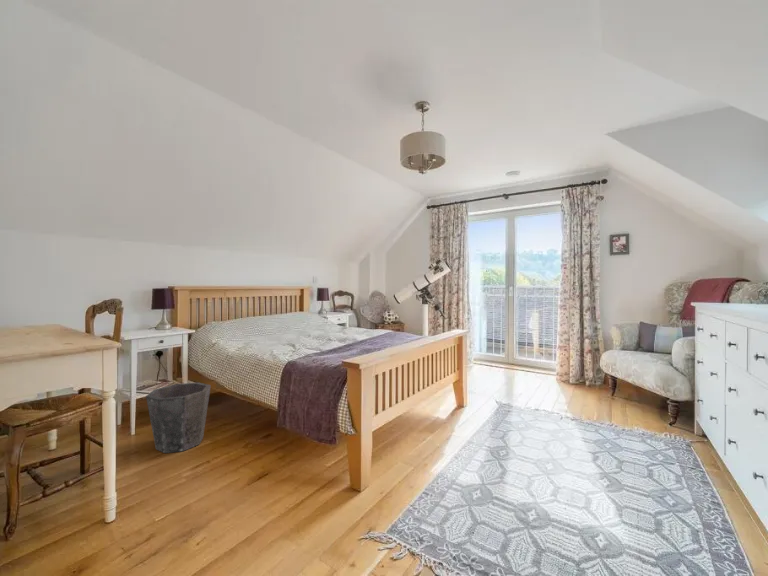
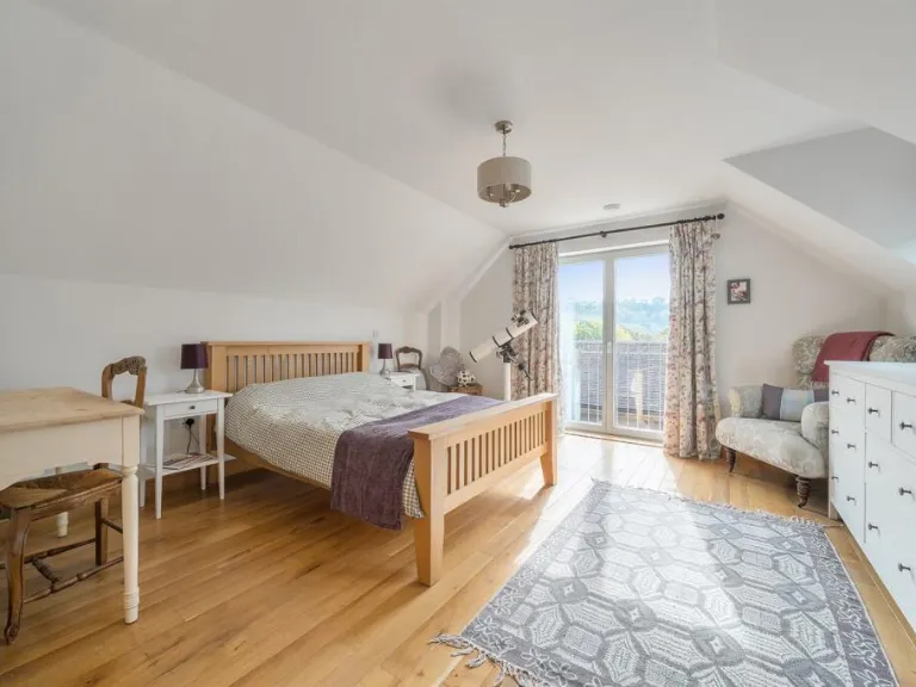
- waste bin [145,382,212,454]
